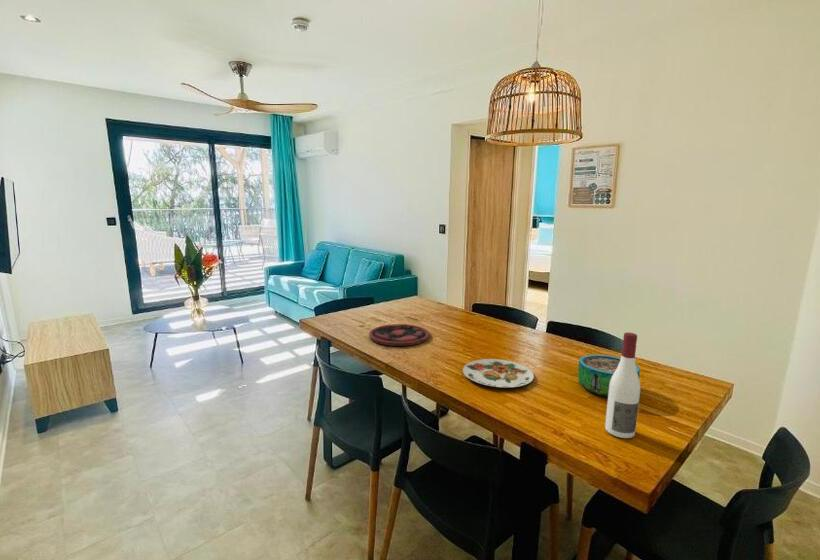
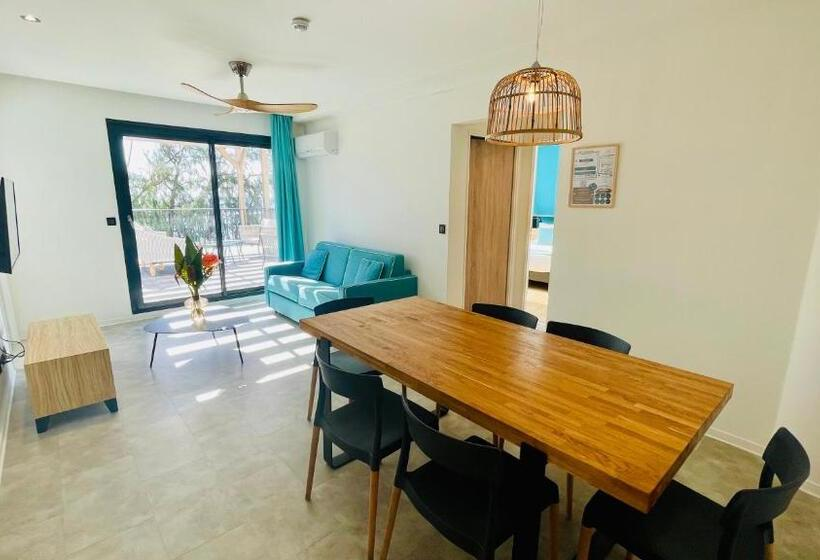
- alcohol [604,332,642,439]
- plate [462,358,535,389]
- plate [368,323,431,347]
- decorative bowl [577,354,641,398]
